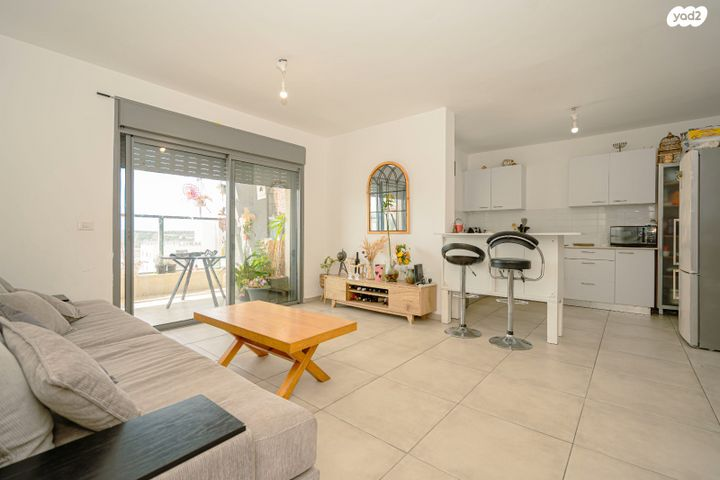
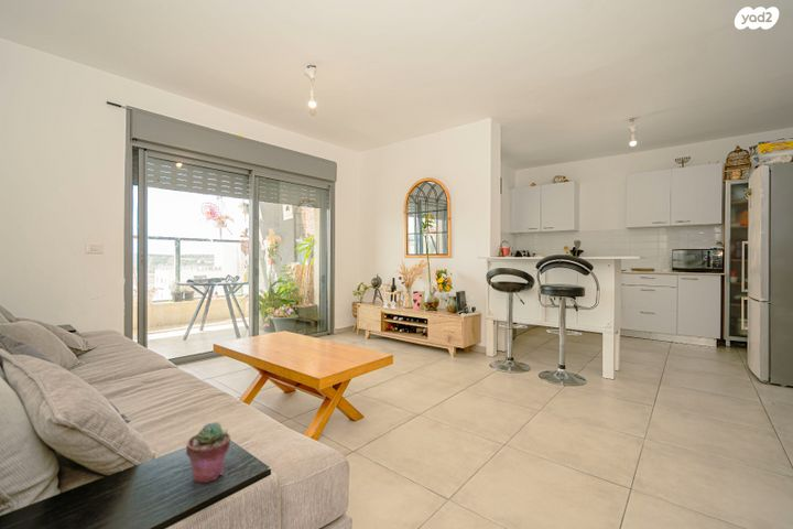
+ potted succulent [185,421,231,484]
